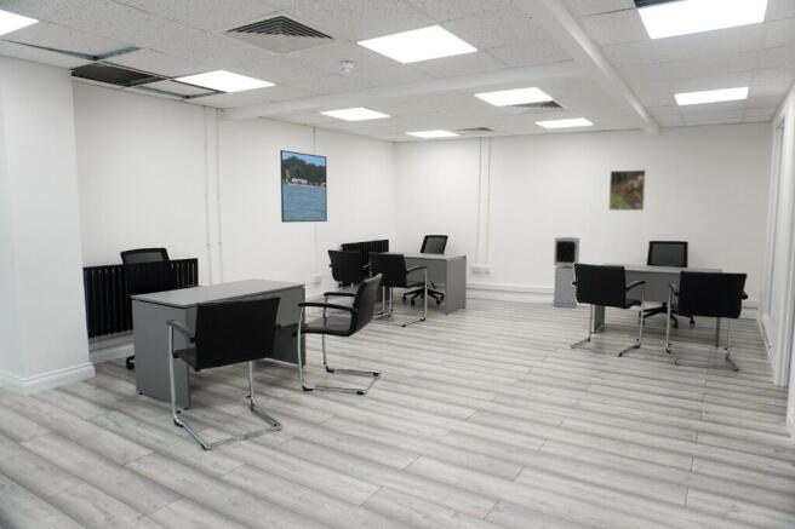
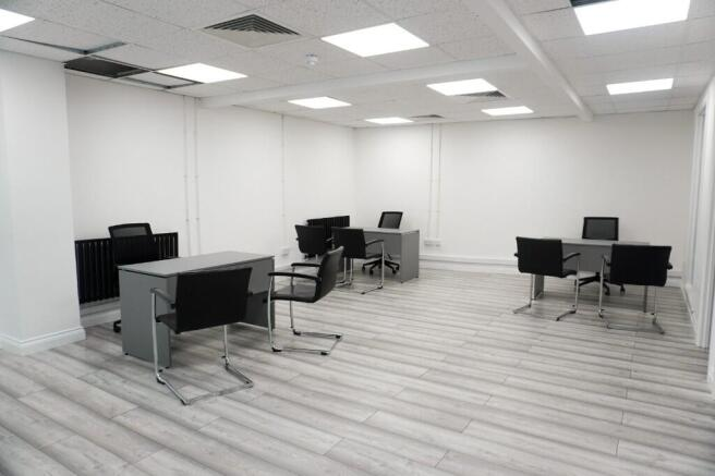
- air purifier [551,236,580,309]
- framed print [607,168,647,212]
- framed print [279,149,328,224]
